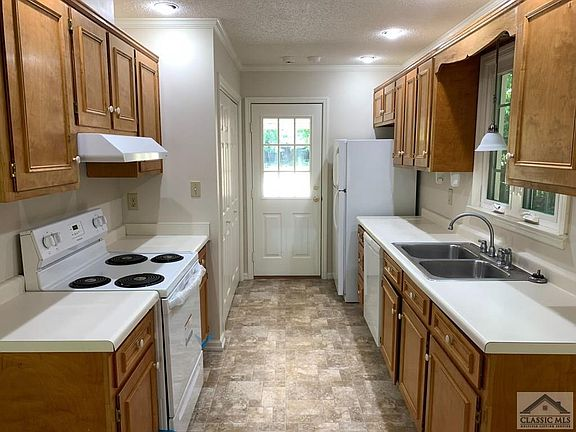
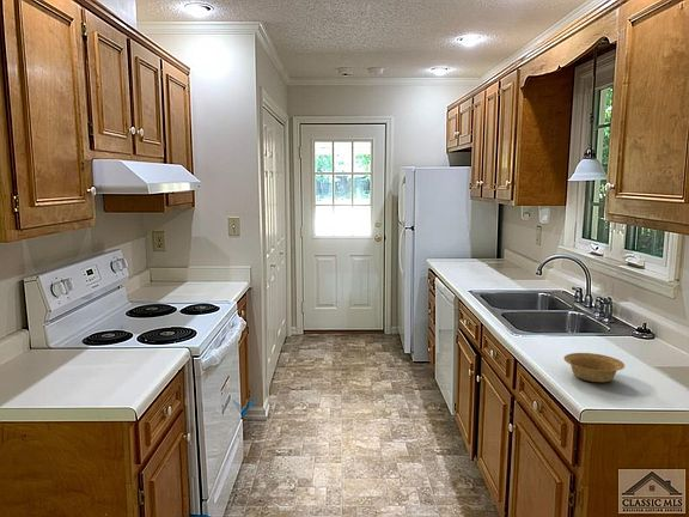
+ bowl [562,352,626,383]
